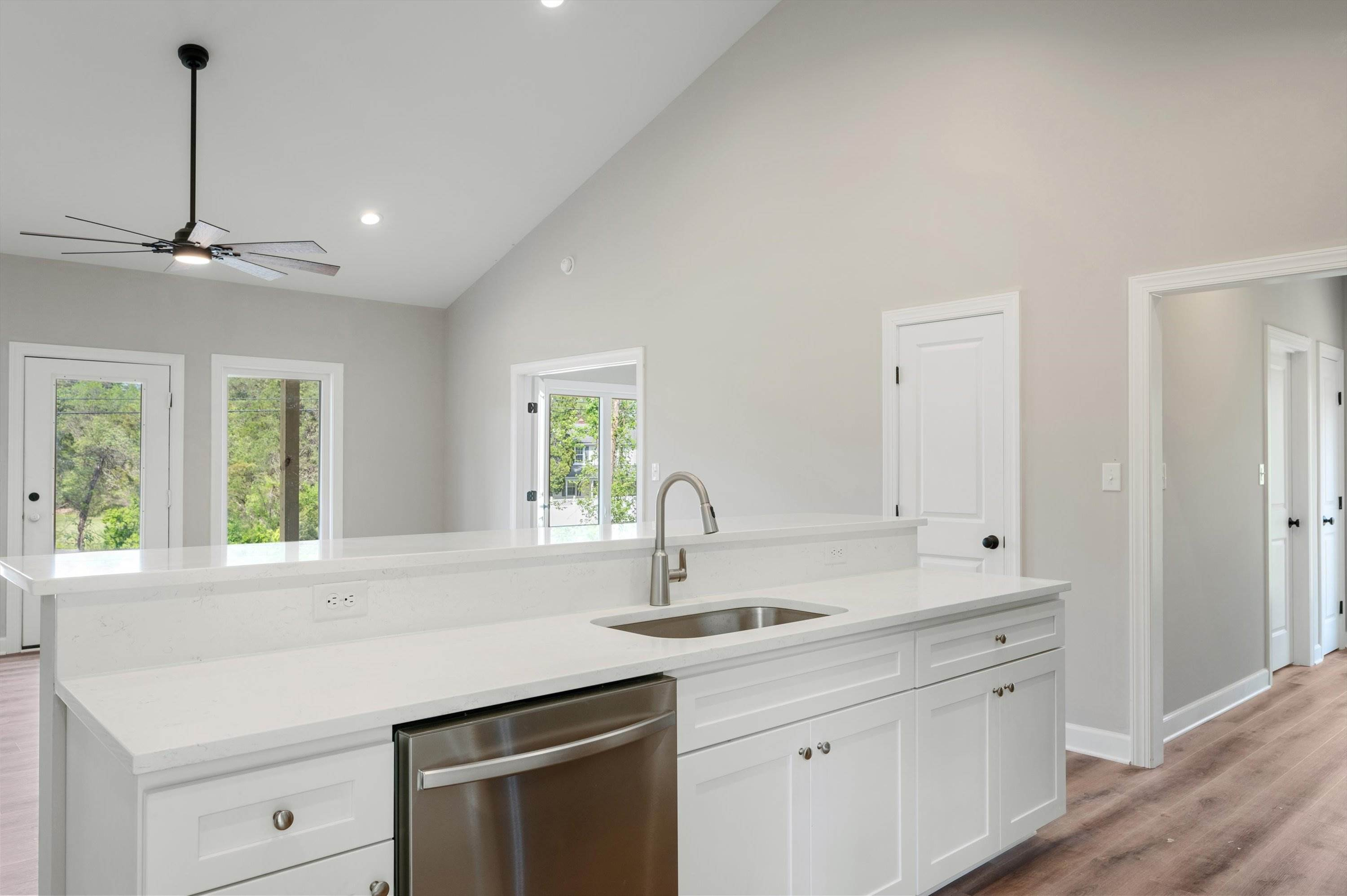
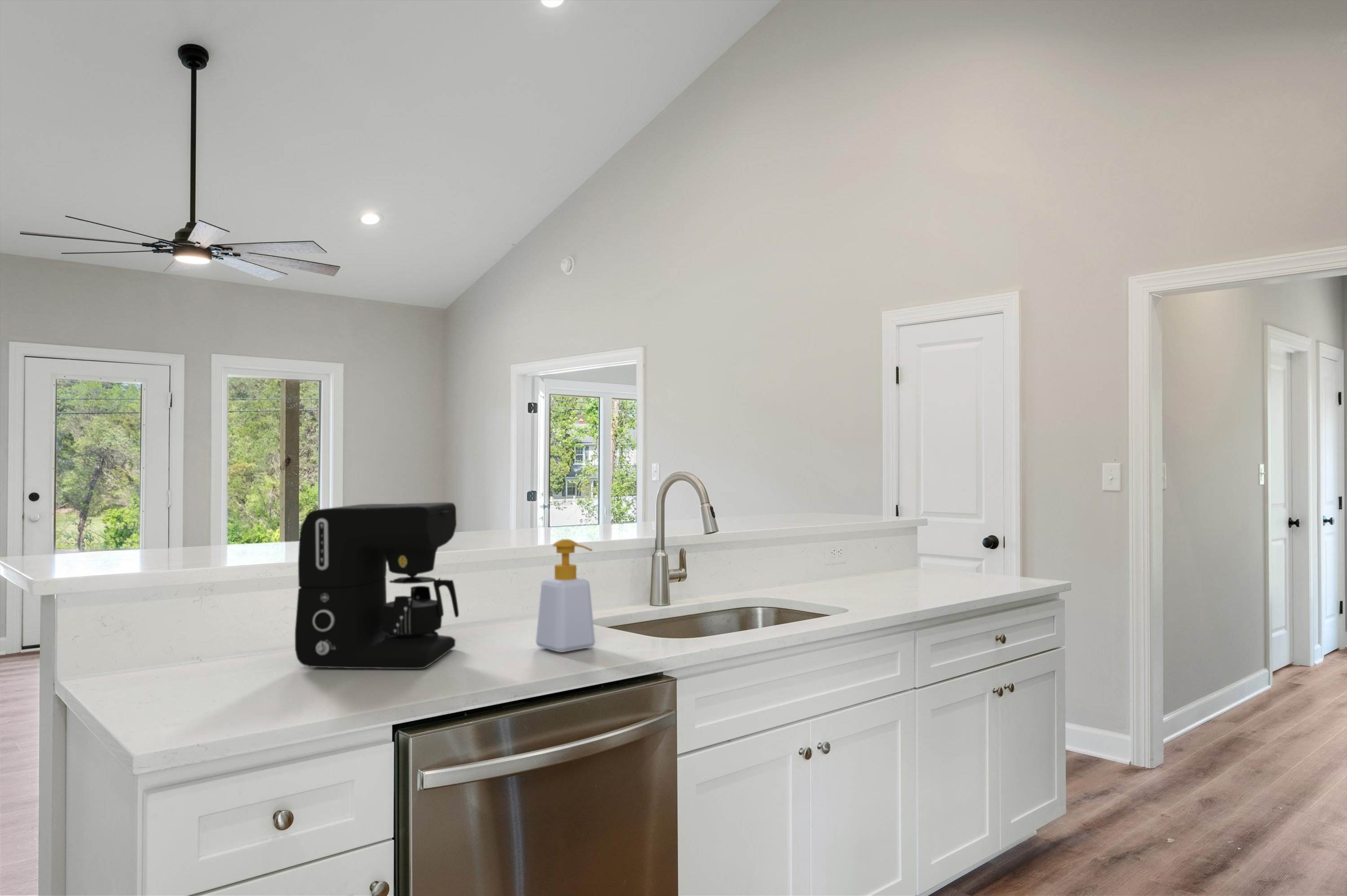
+ soap bottle [535,539,596,653]
+ coffee maker [295,502,459,669]
